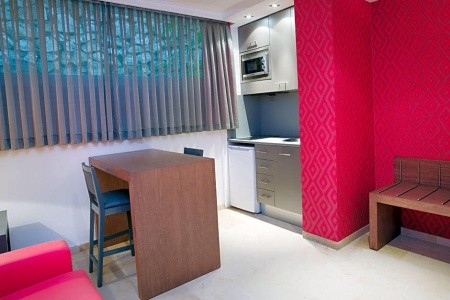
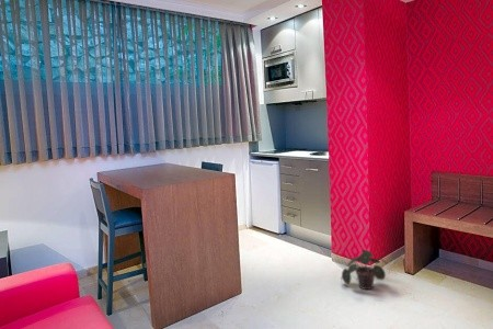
+ potted plant [340,249,389,291]
